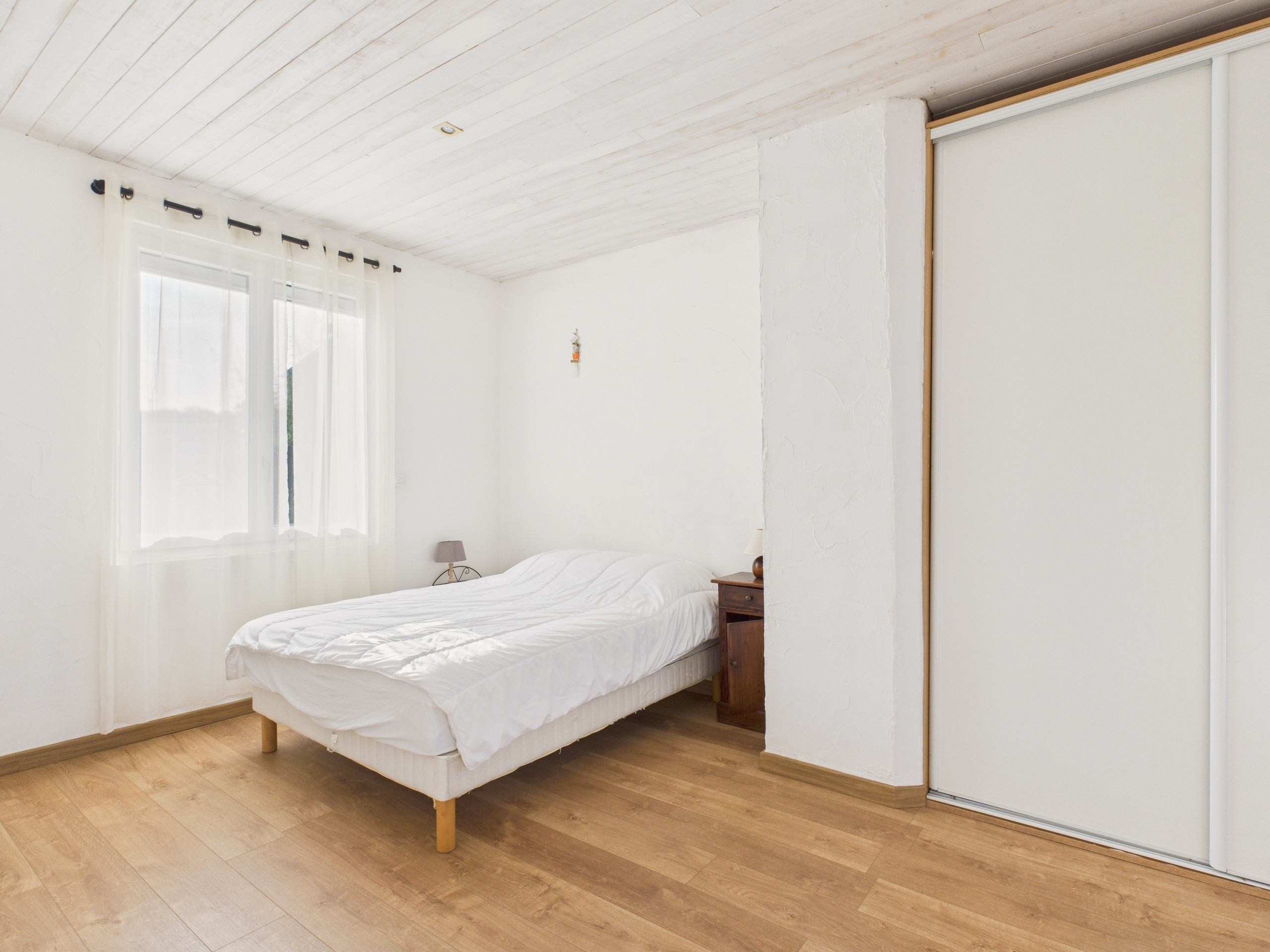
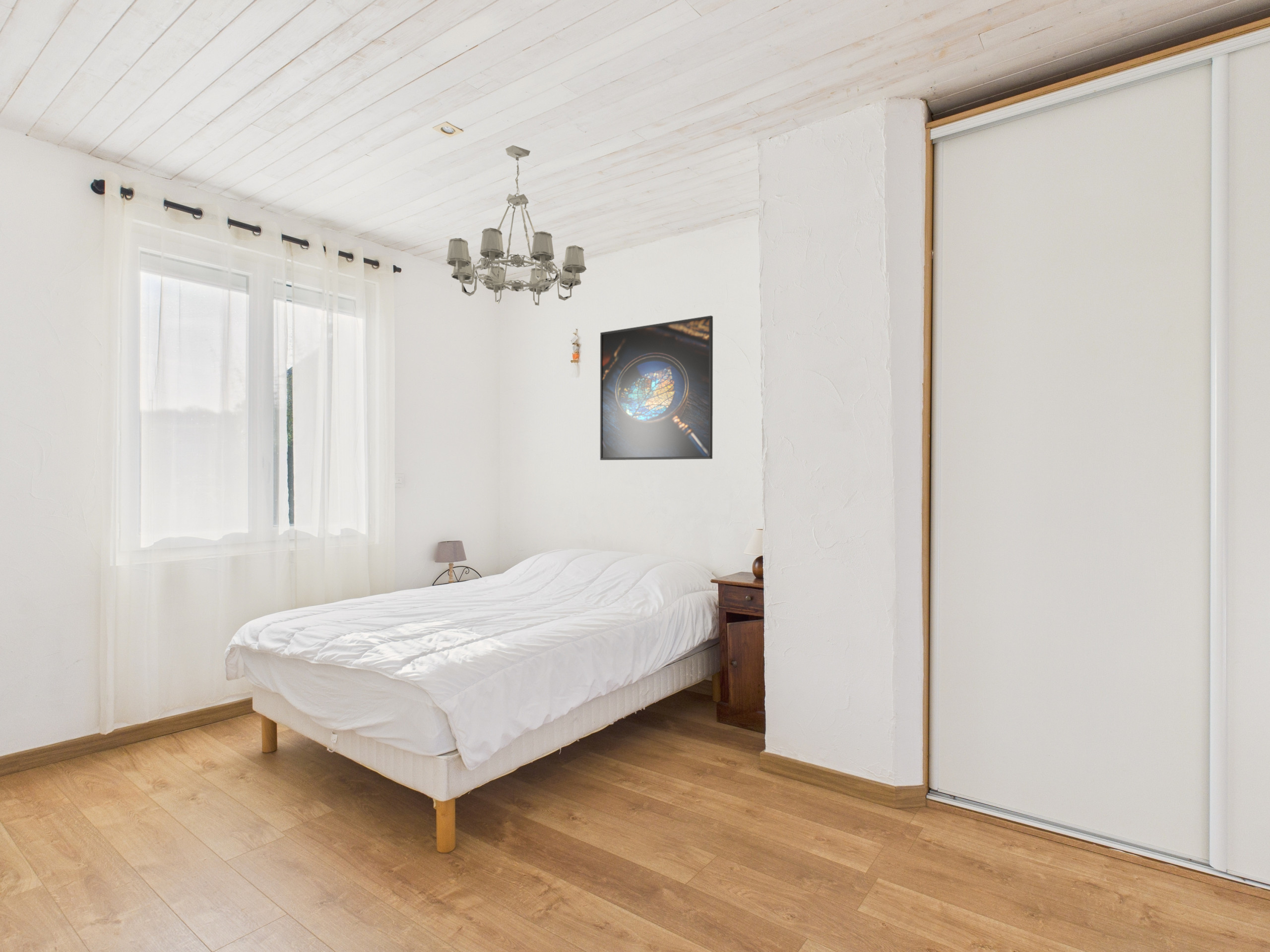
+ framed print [600,315,713,461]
+ chandelier [445,145,587,306]
